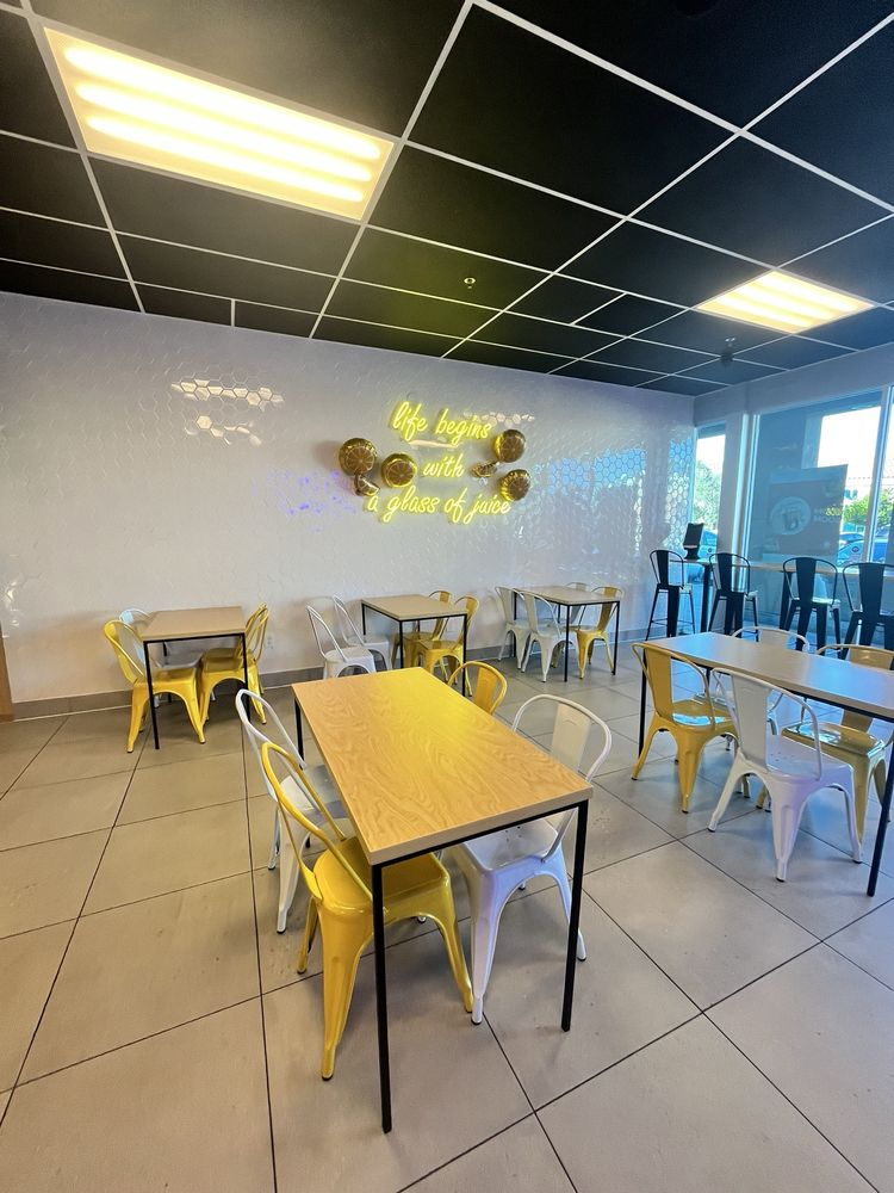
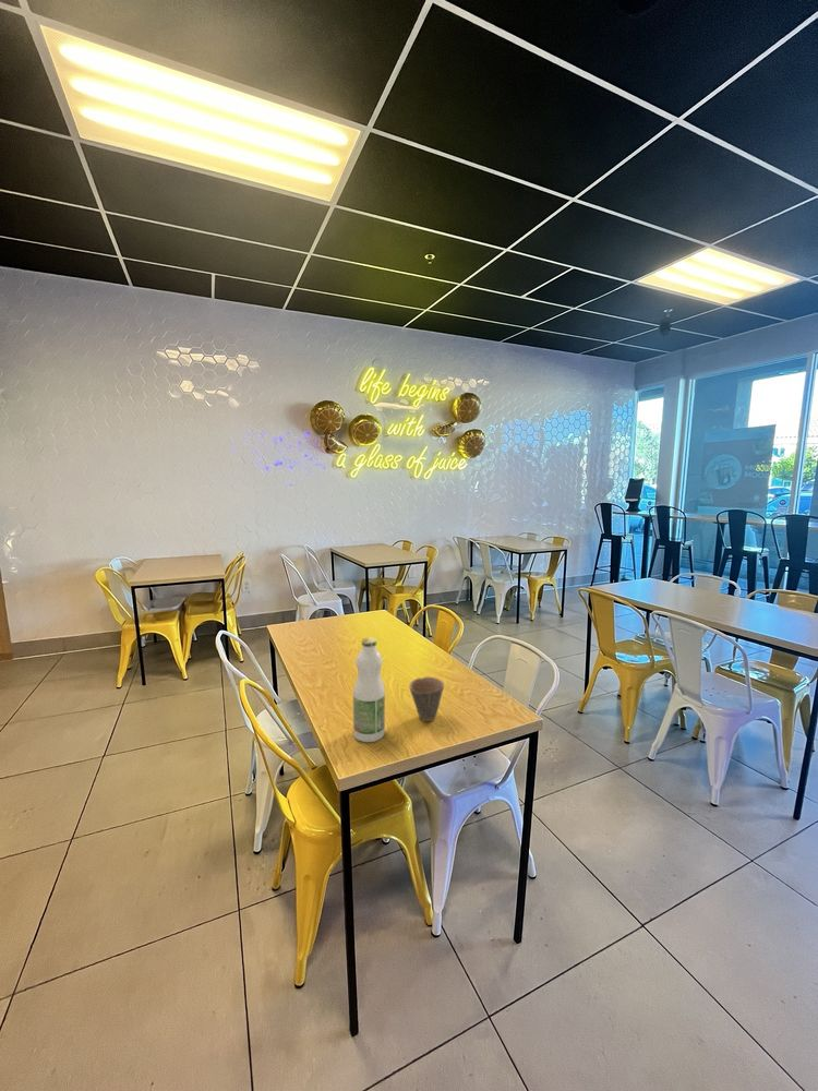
+ cup [408,675,445,722]
+ juice bottle [352,637,386,743]
